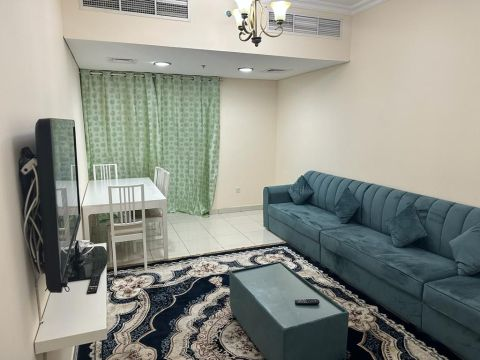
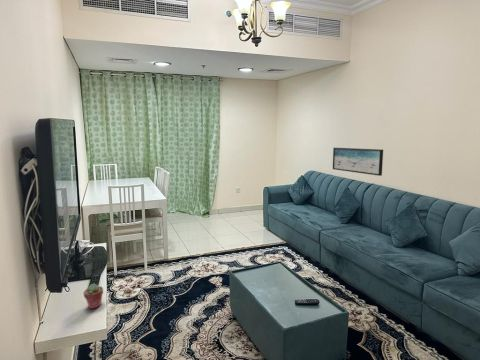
+ wall art [332,147,384,177]
+ potted succulent [82,283,104,310]
